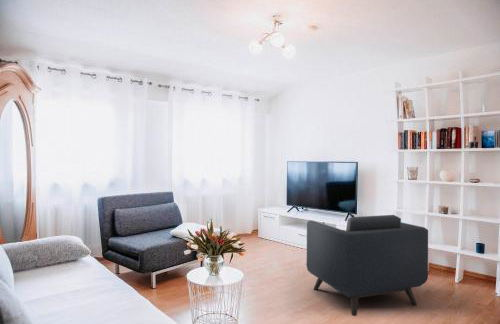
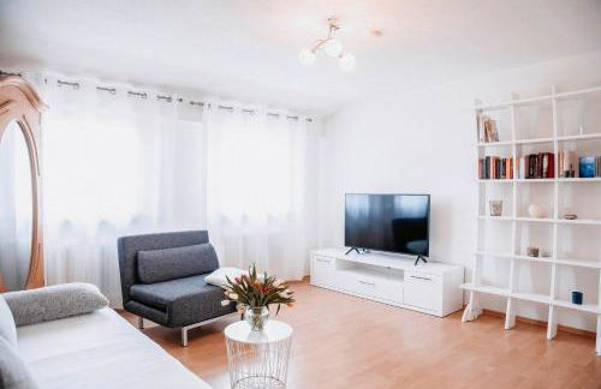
- armchair [306,214,429,317]
